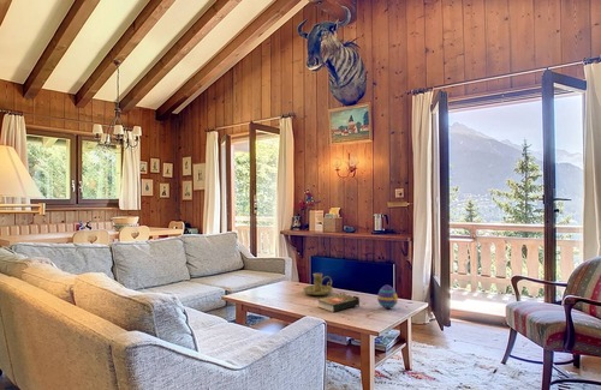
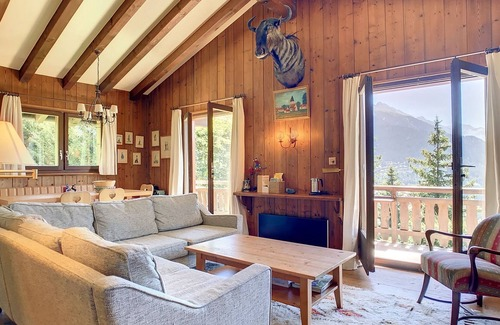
- candle holder [302,272,334,296]
- decorative egg [376,284,399,310]
- book [316,292,361,313]
